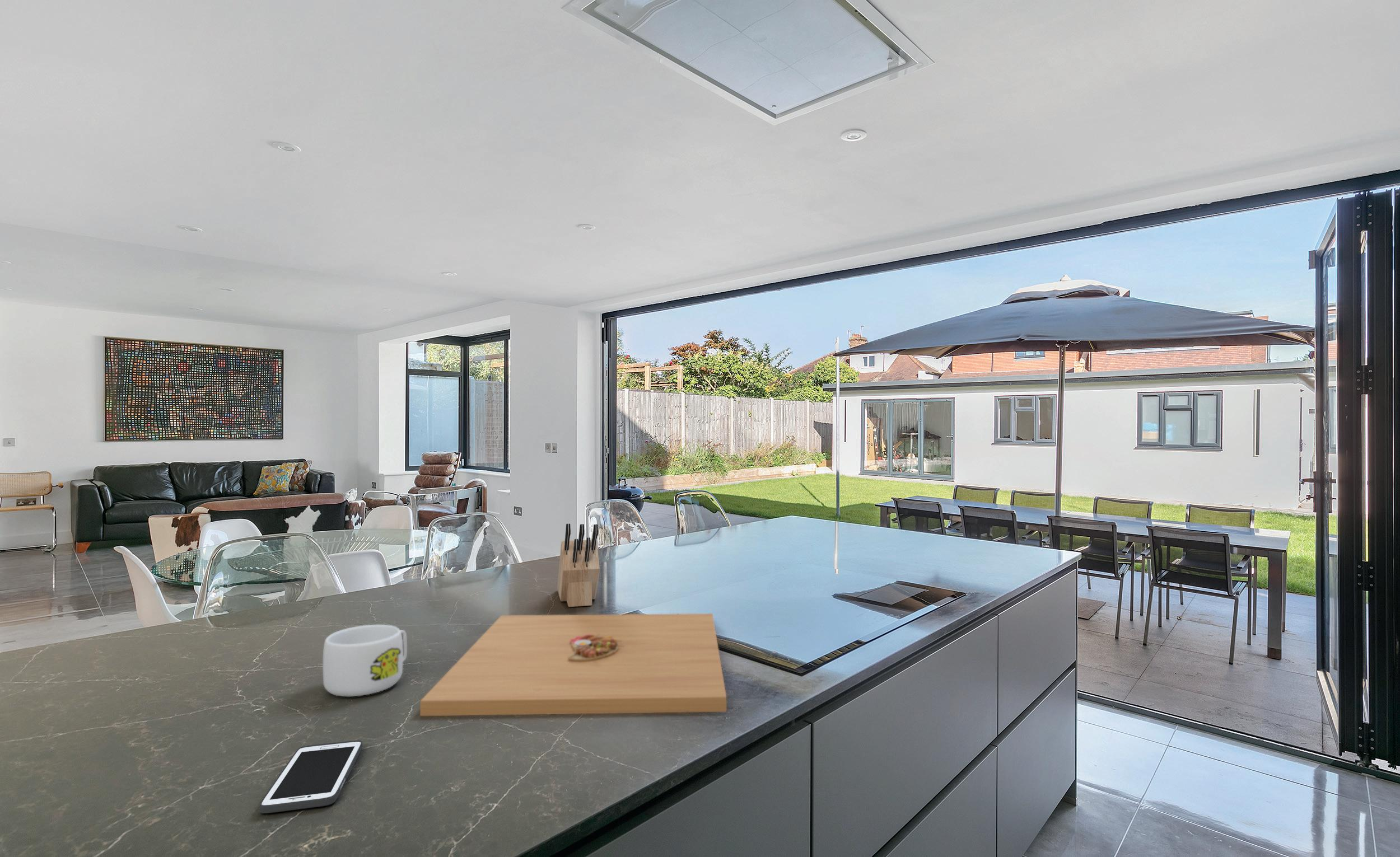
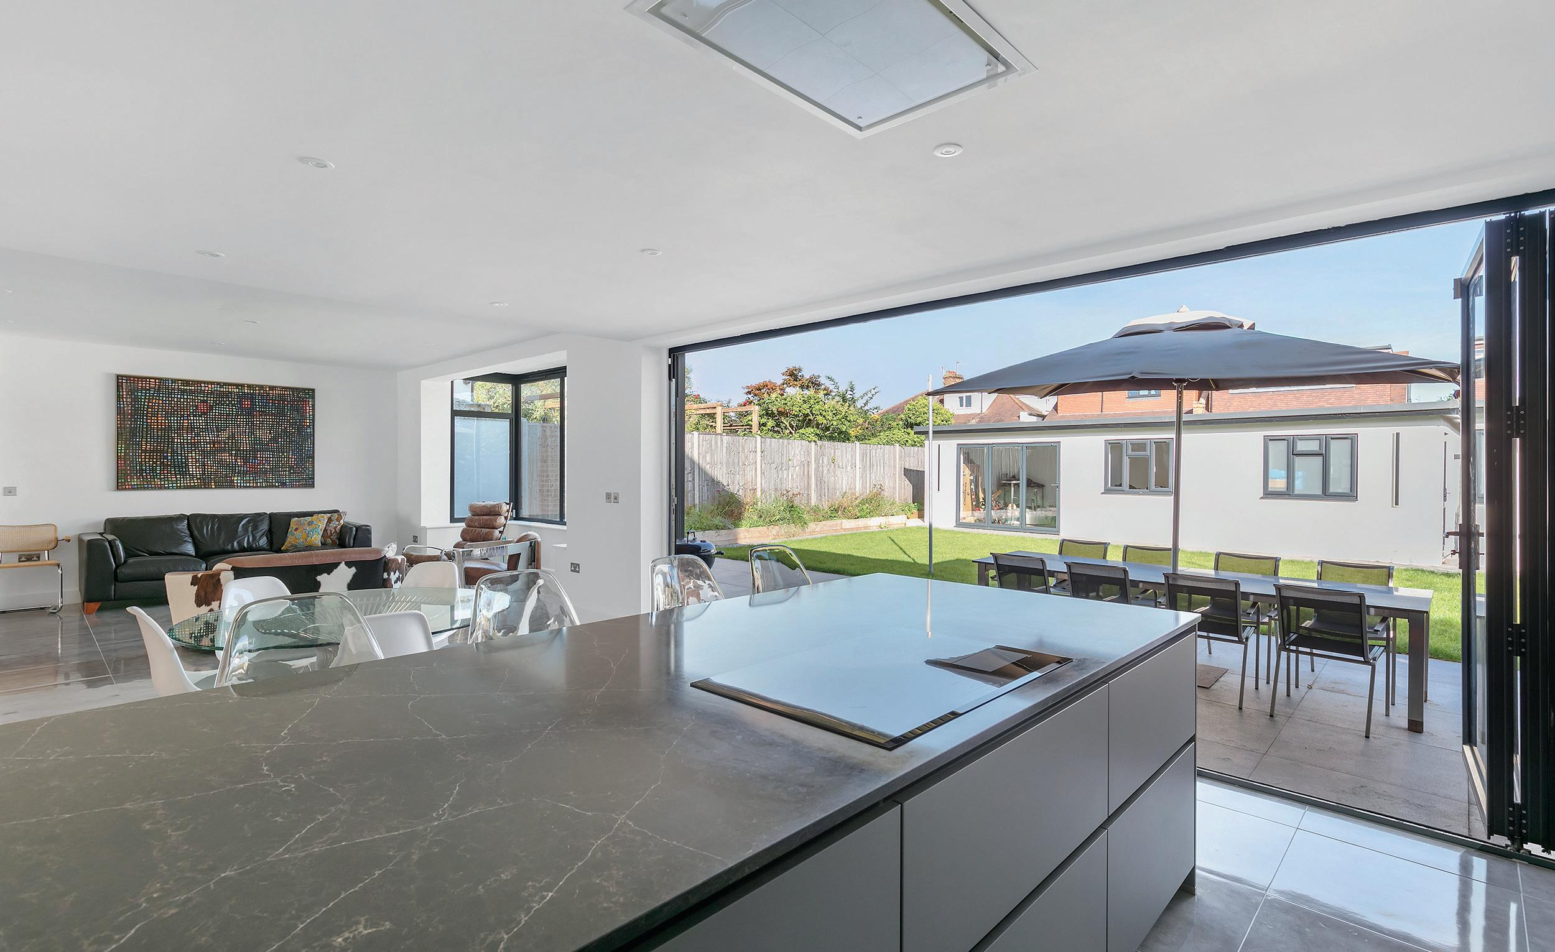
- platter [419,613,727,716]
- cell phone [259,740,363,814]
- mug [322,624,408,697]
- knife block [557,523,600,608]
